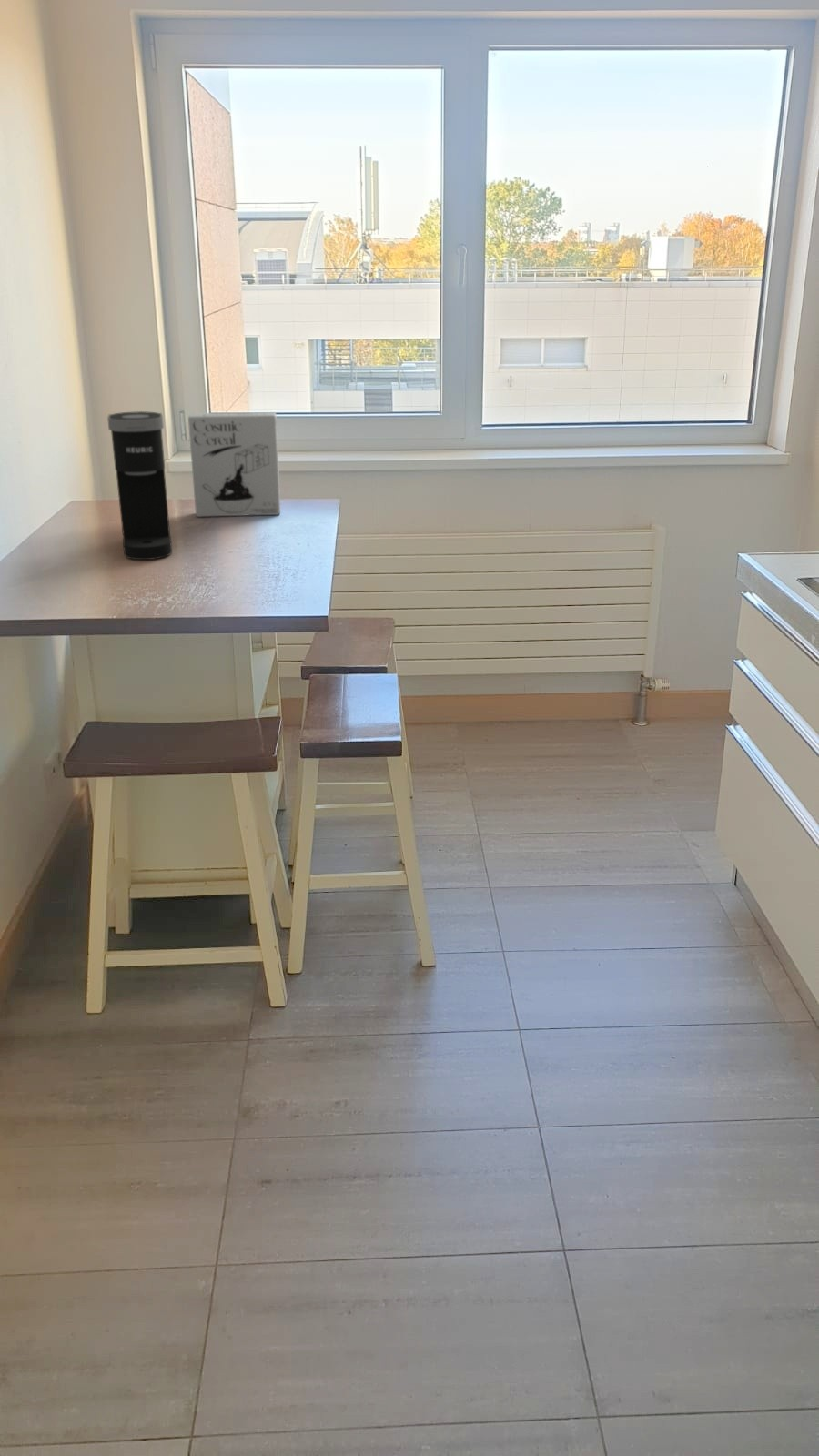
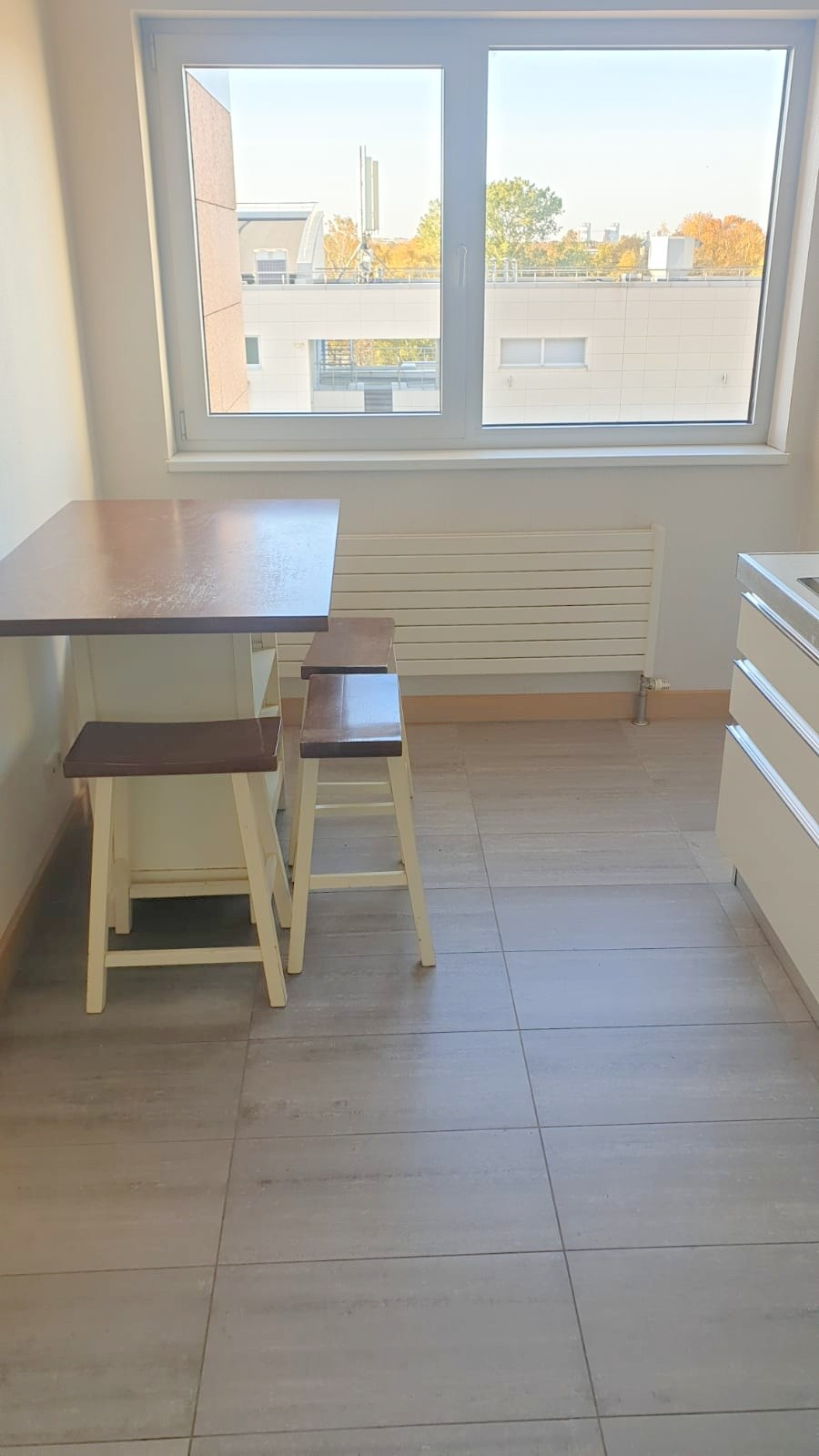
- cereal box [187,411,281,518]
- coffee maker [106,410,173,561]
